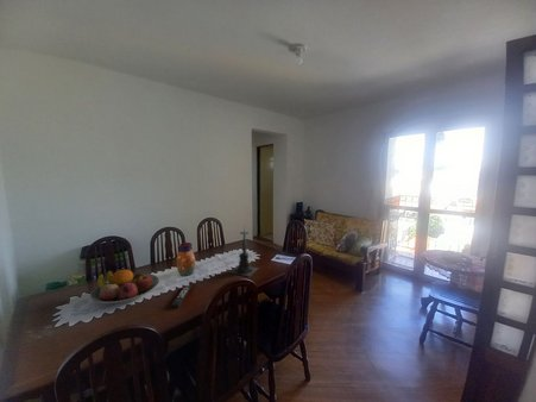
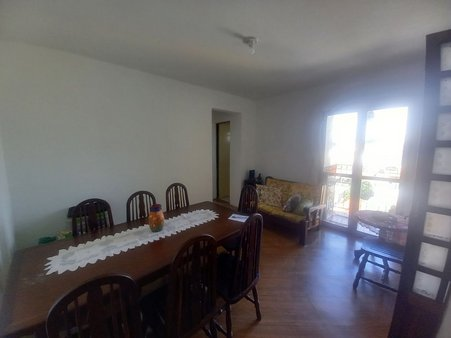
- remote control [170,284,193,308]
- candle holder [228,227,260,277]
- fruit bowl [89,269,160,304]
